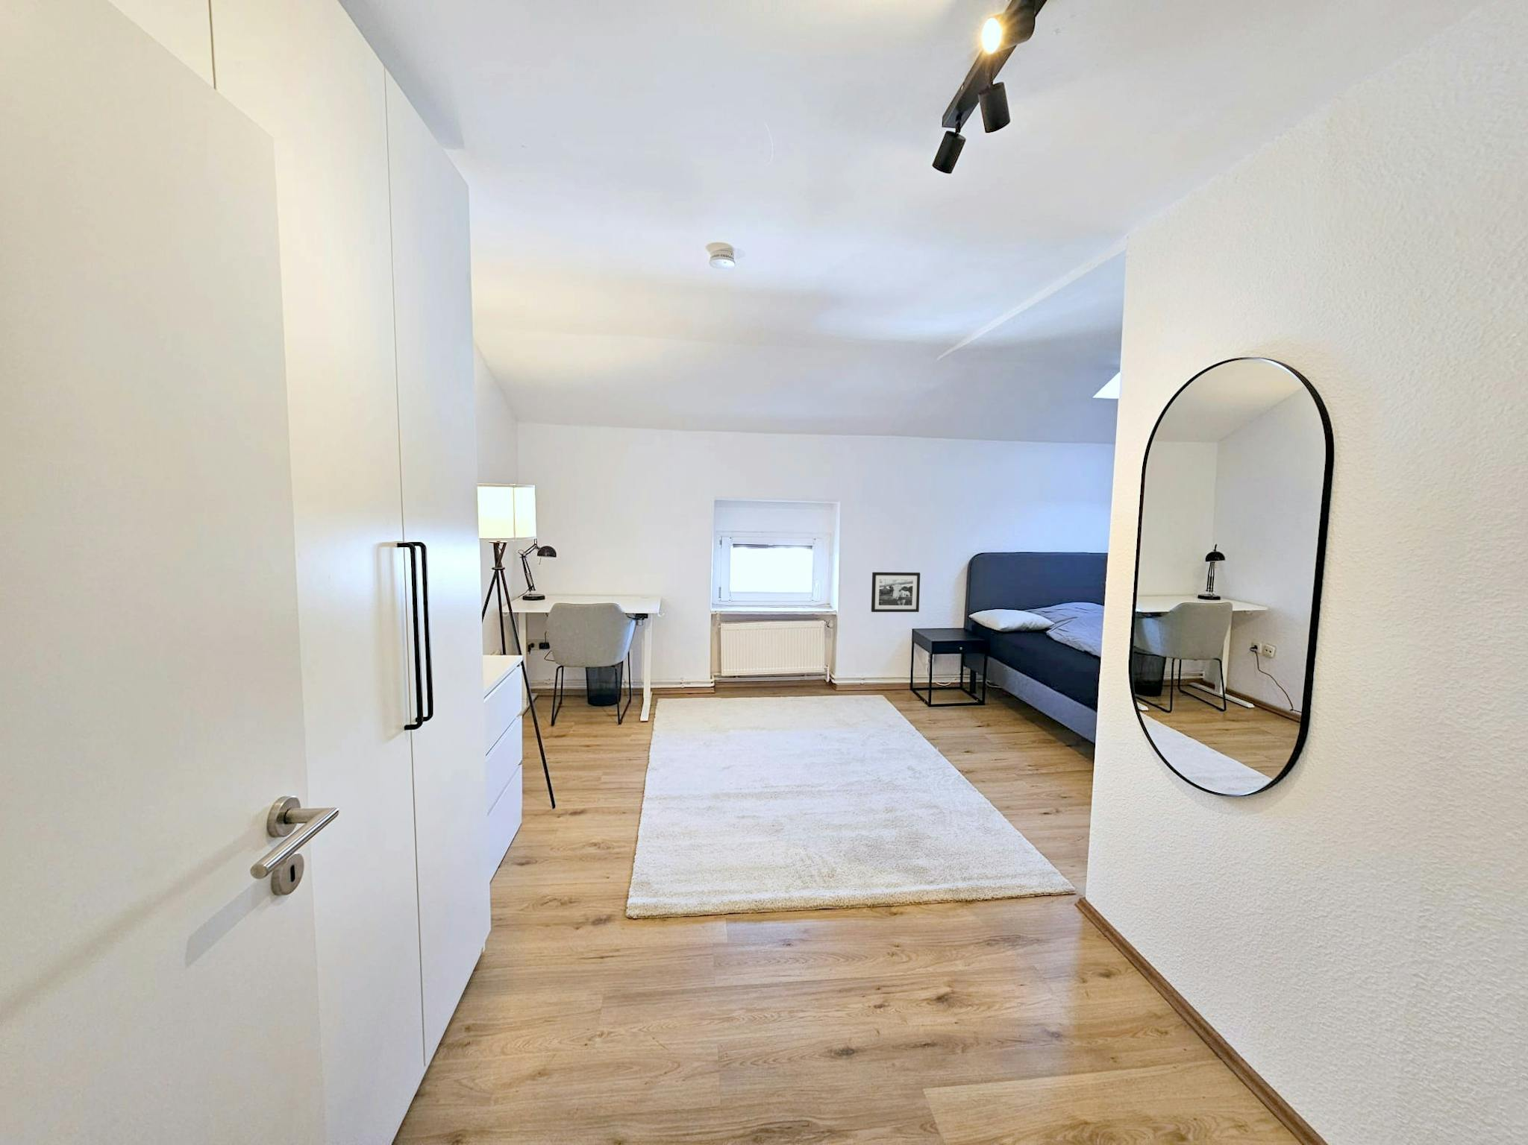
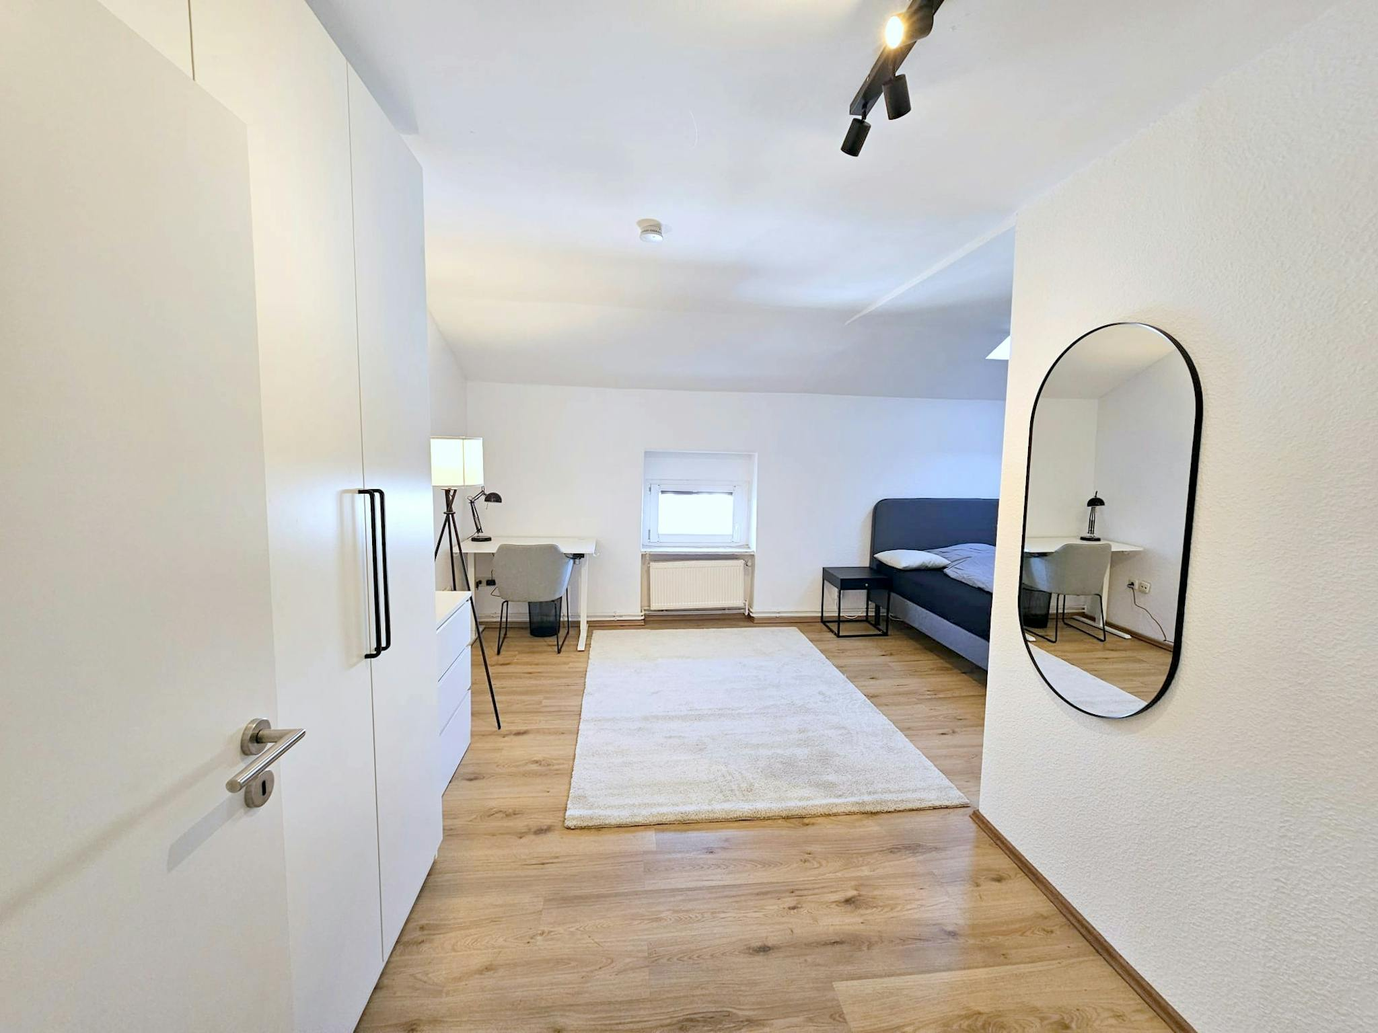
- picture frame [871,571,920,612]
